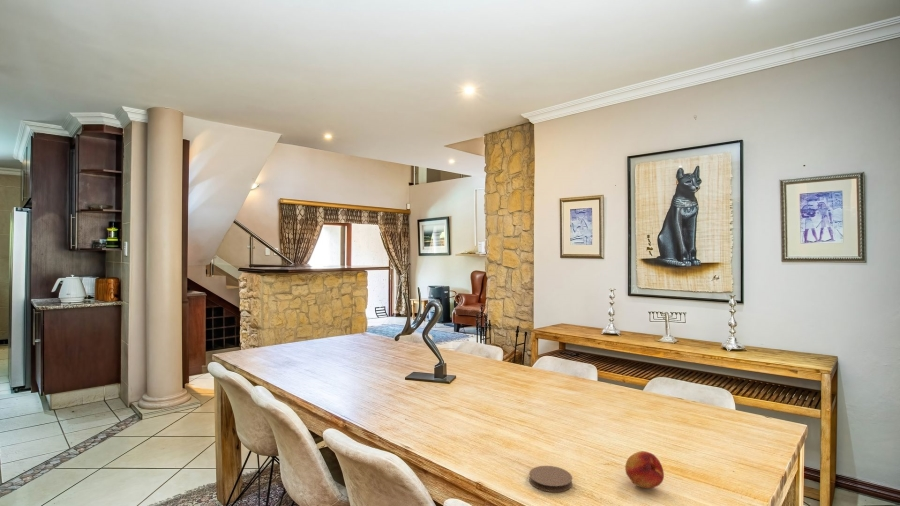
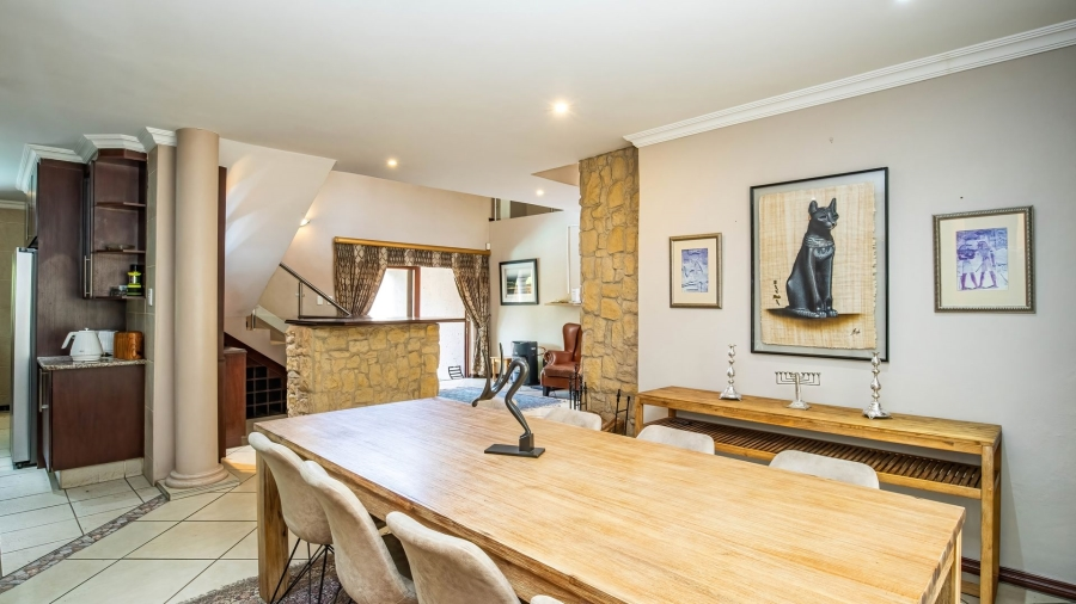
- coaster [528,465,573,493]
- fruit [624,450,665,489]
